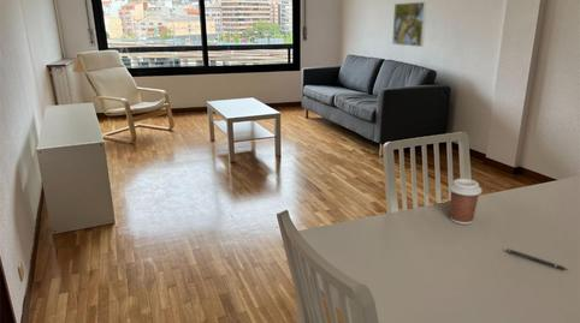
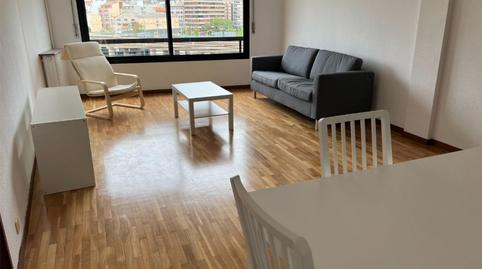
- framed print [391,1,427,48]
- coffee cup [448,178,483,226]
- pen [505,247,569,271]
